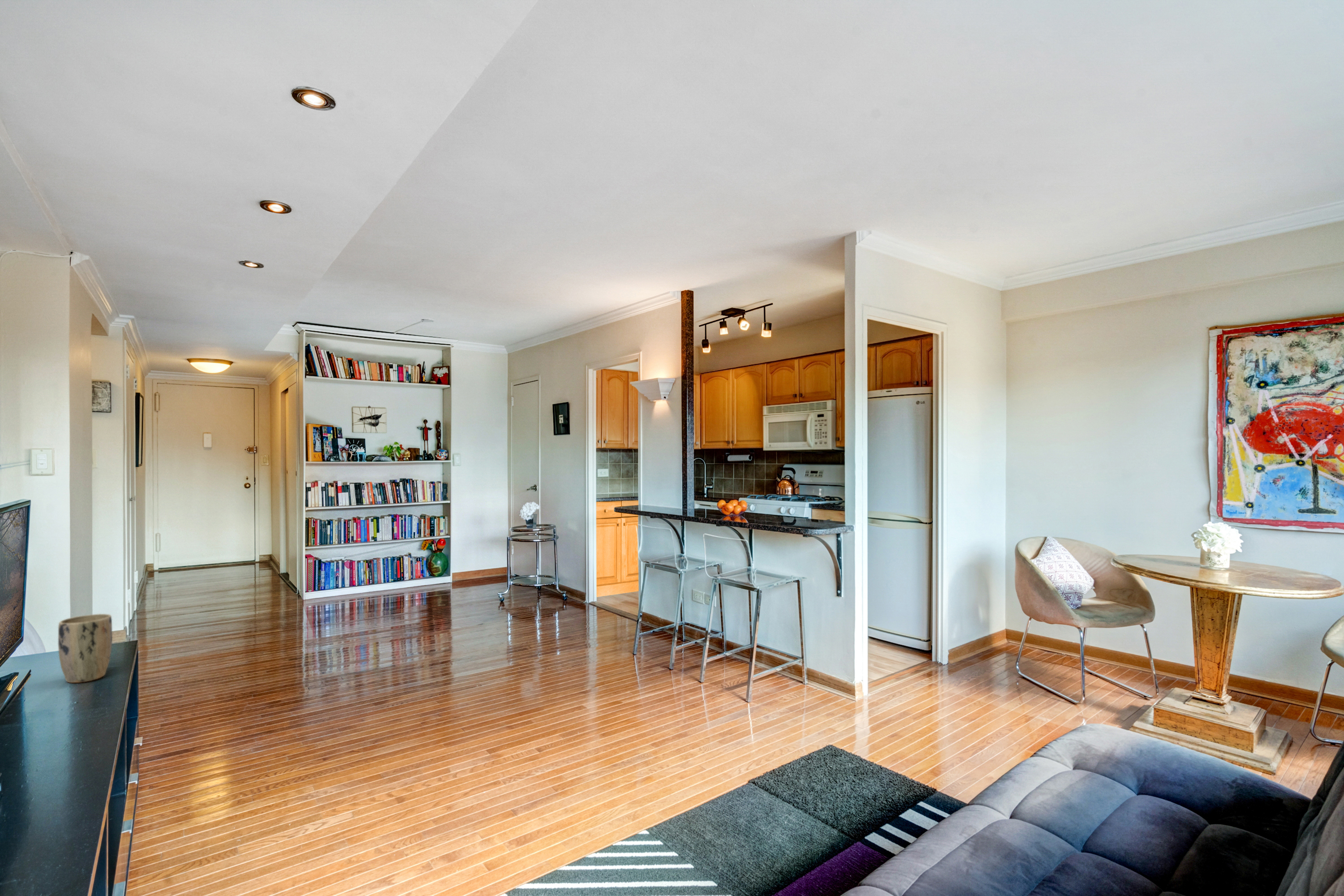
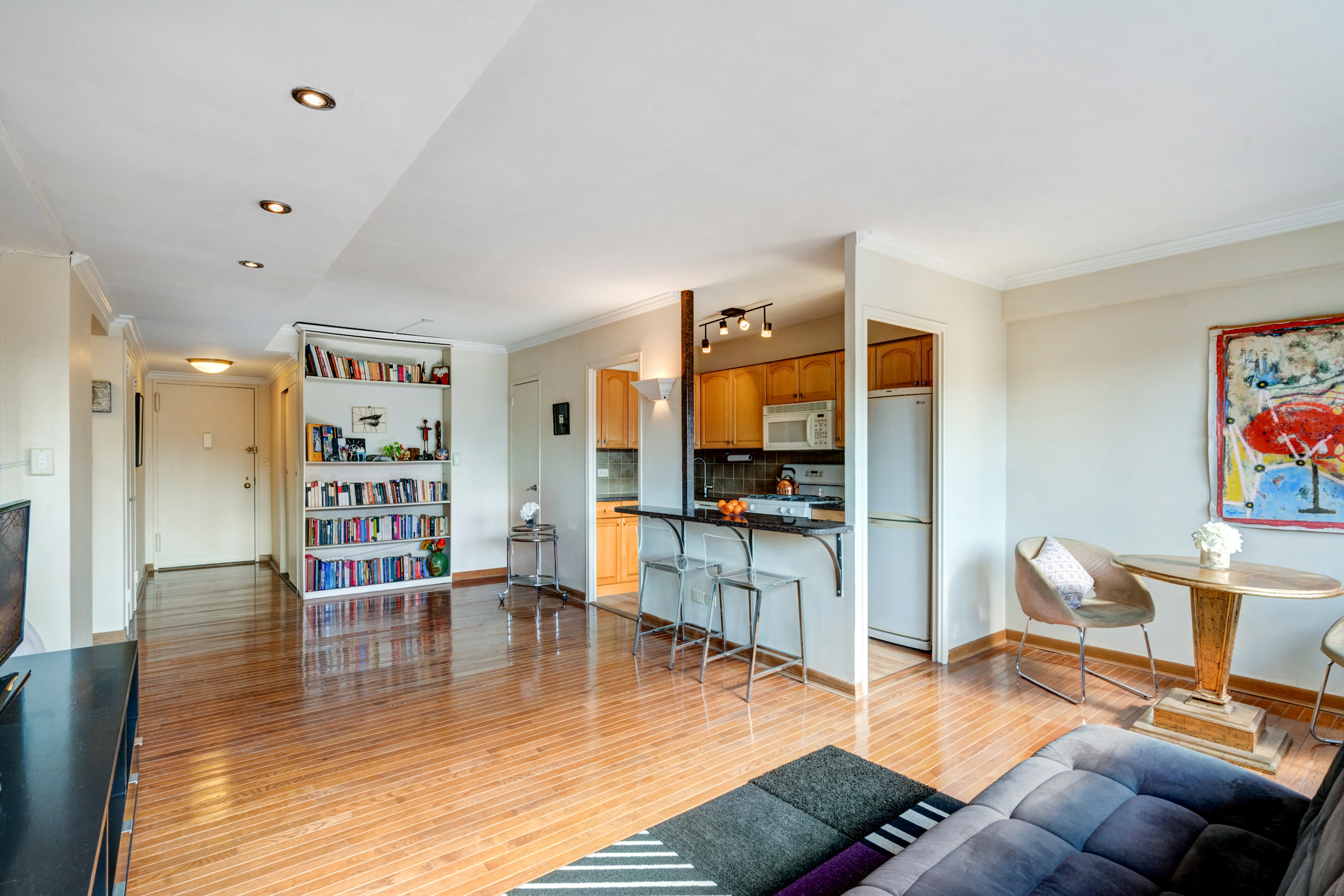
- plant pot [58,613,113,683]
